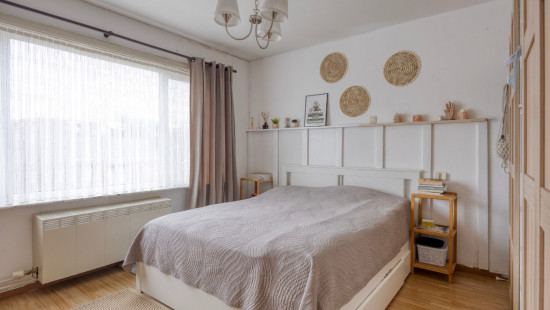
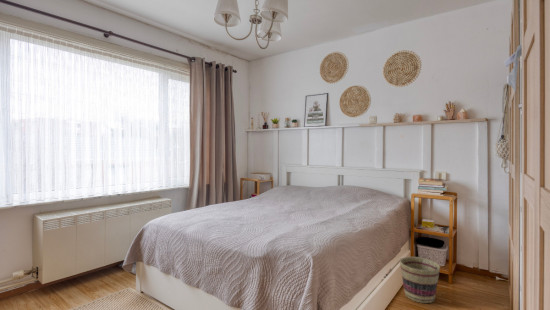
+ basket [399,256,441,304]
